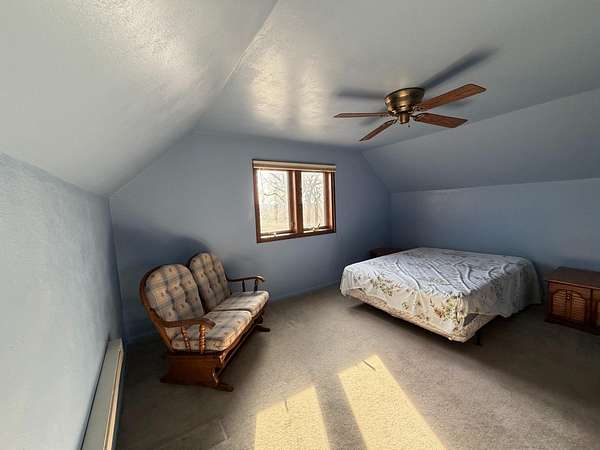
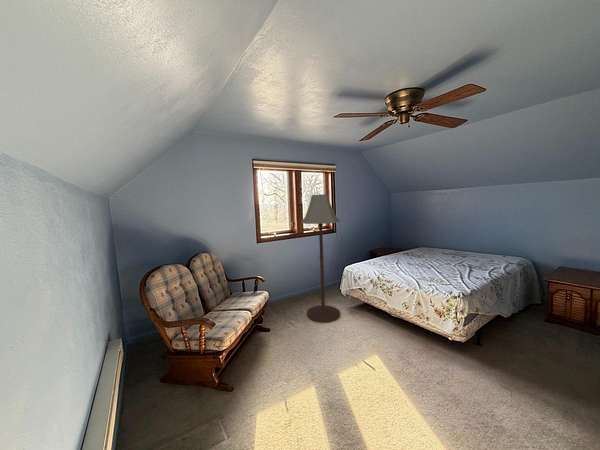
+ floor lamp [300,193,341,323]
